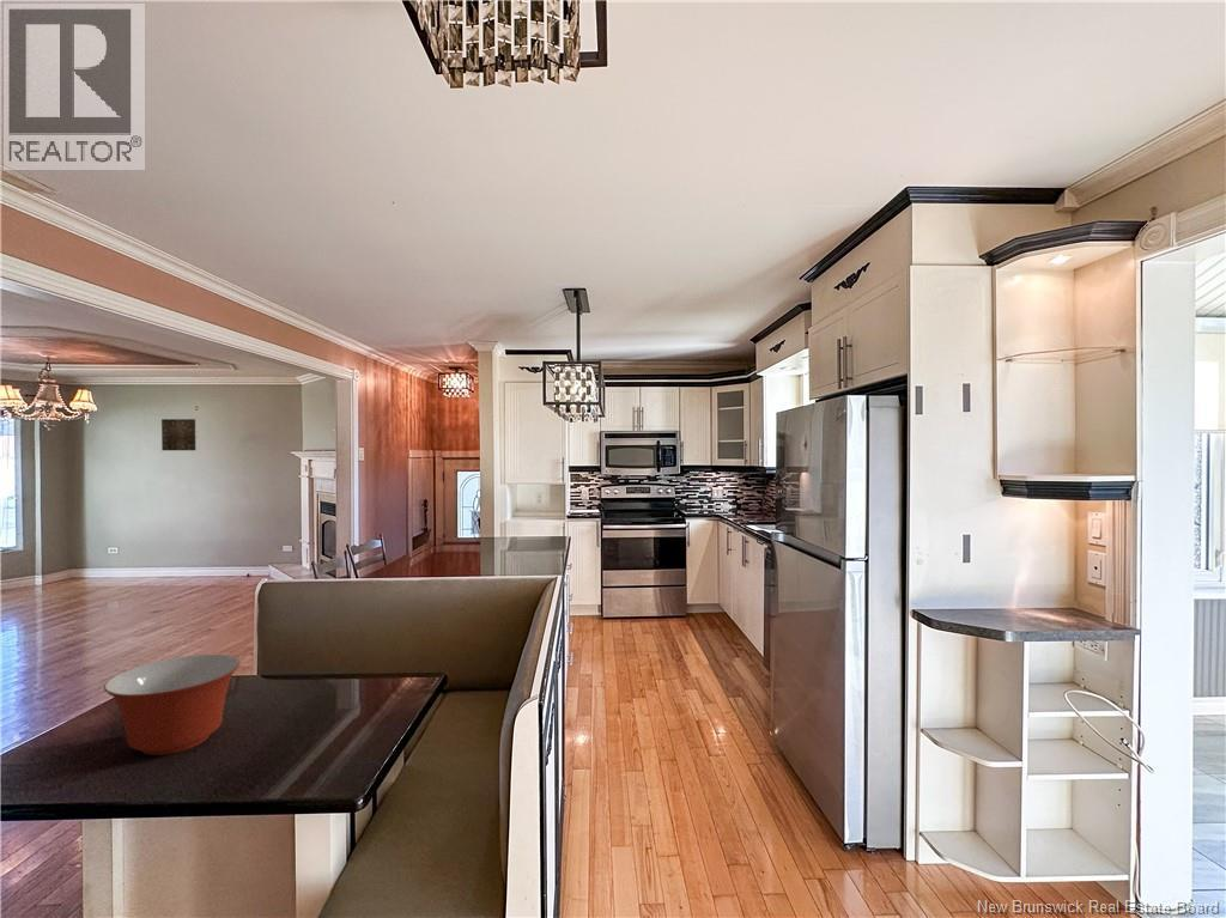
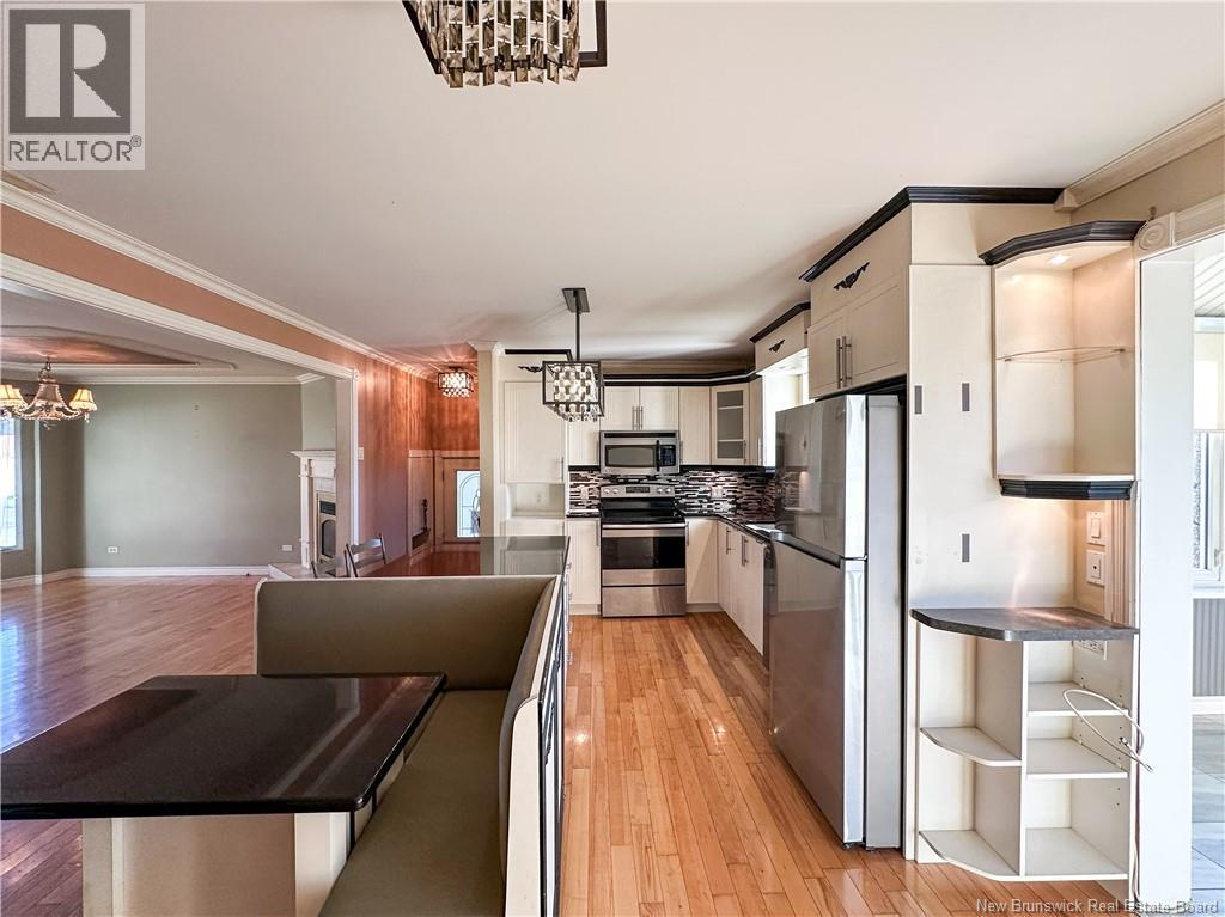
- wall art [160,418,198,451]
- mixing bowl [103,653,242,756]
